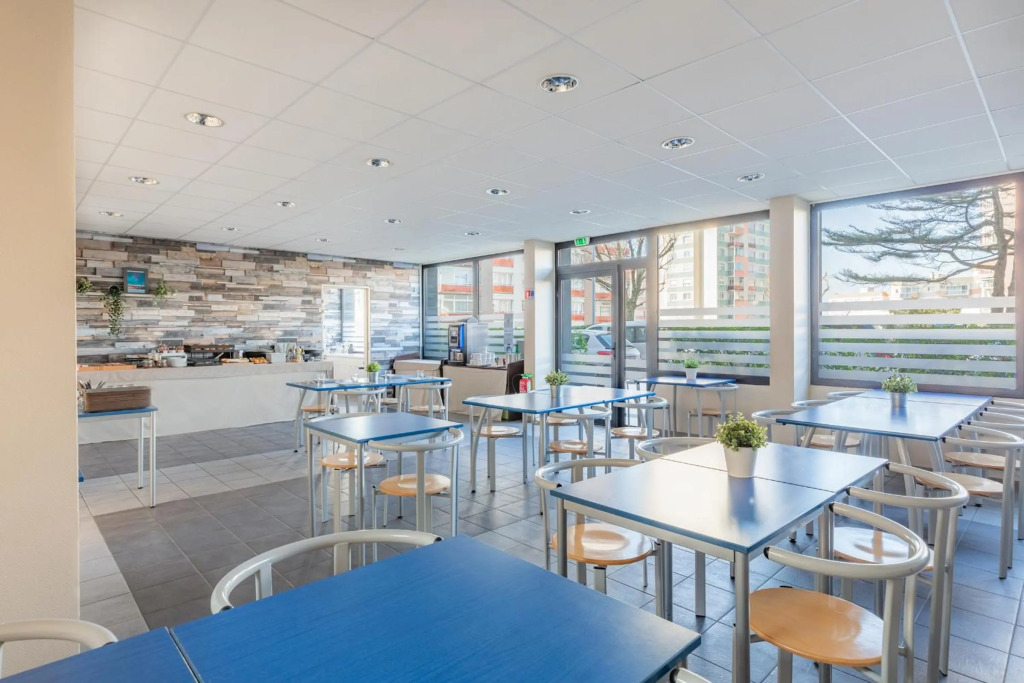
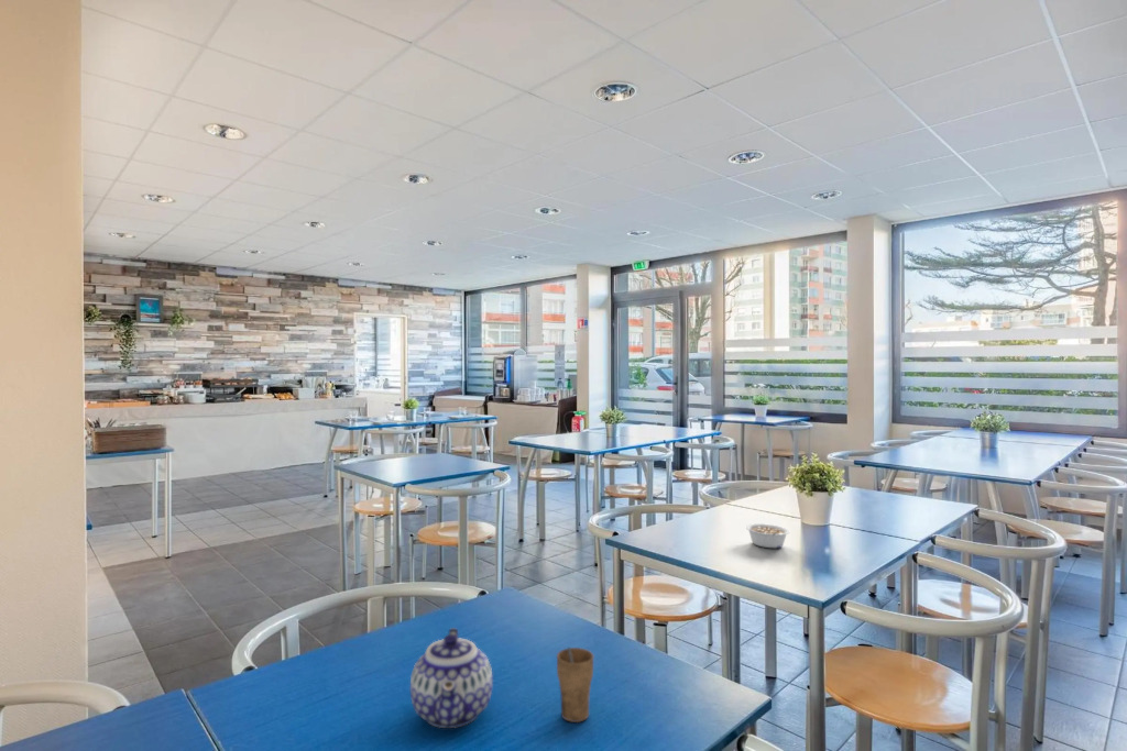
+ cup [556,647,594,724]
+ legume [745,522,790,549]
+ teapot [409,627,494,729]
